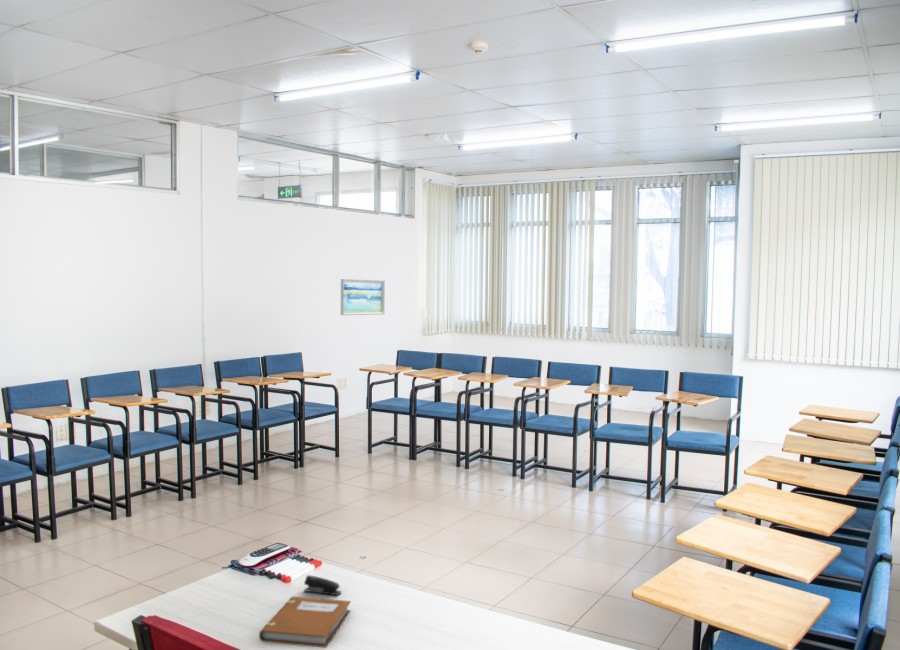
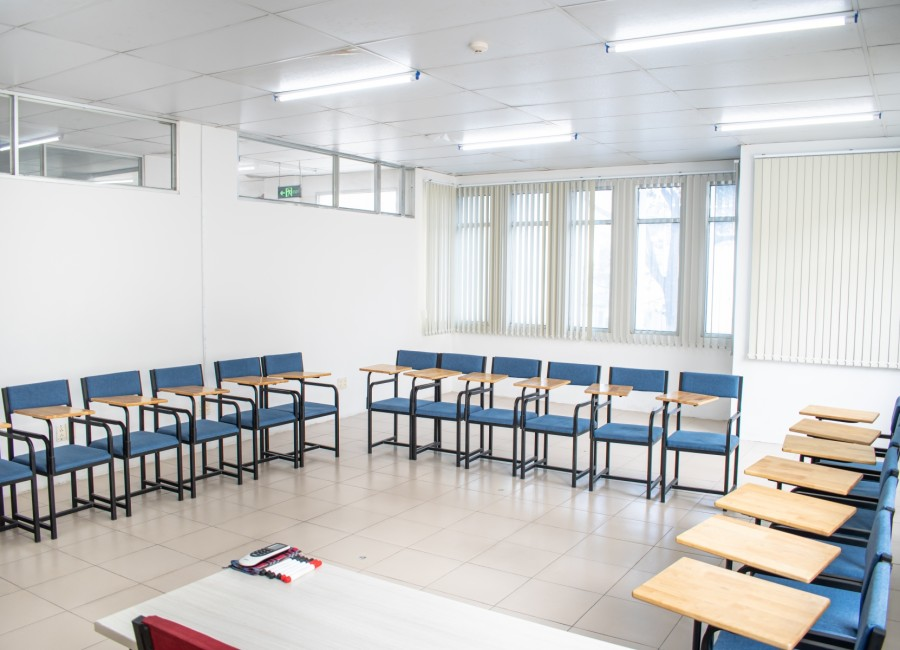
- stapler [303,574,342,596]
- notebook [258,596,352,649]
- wall art [340,278,386,316]
